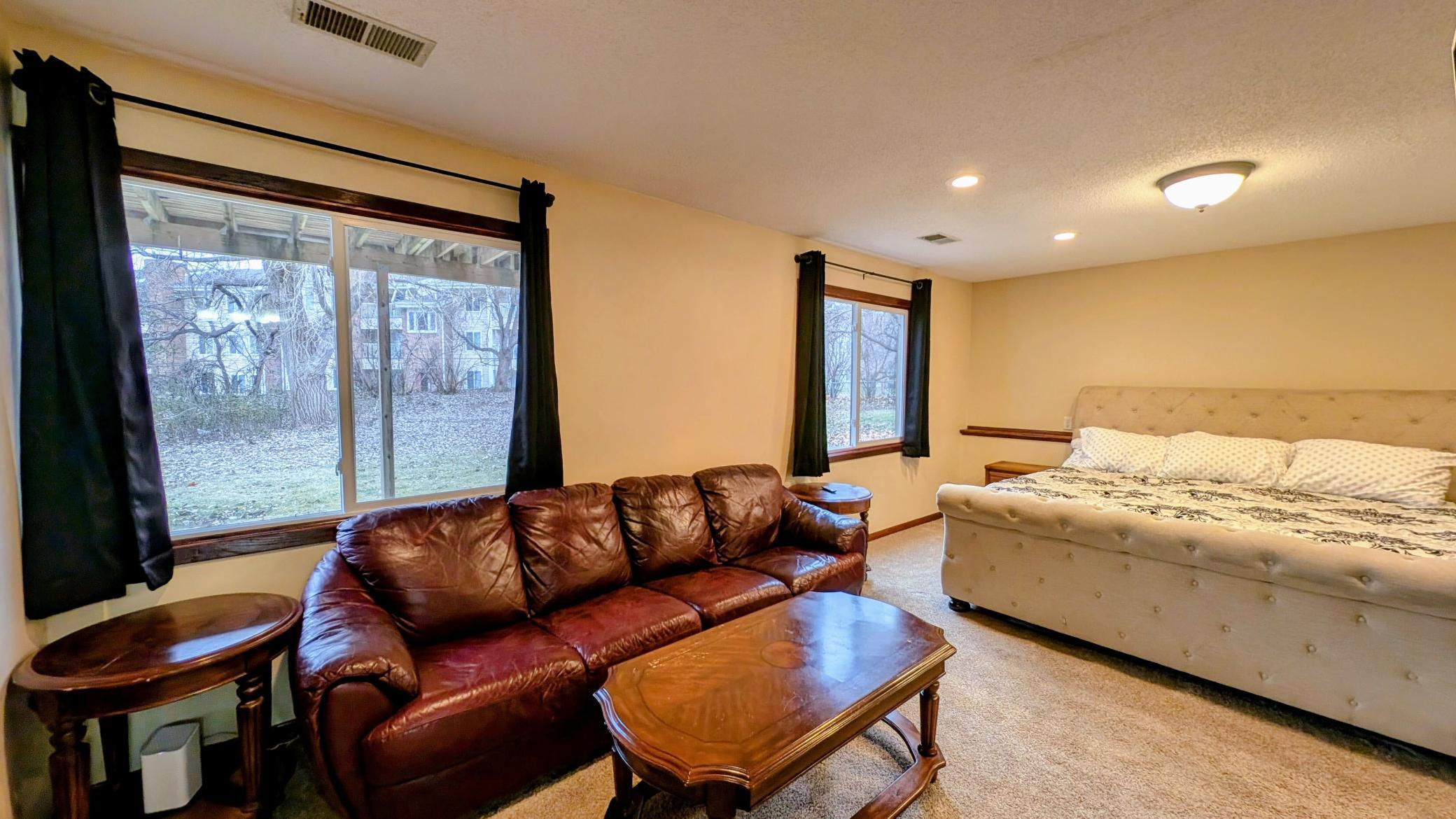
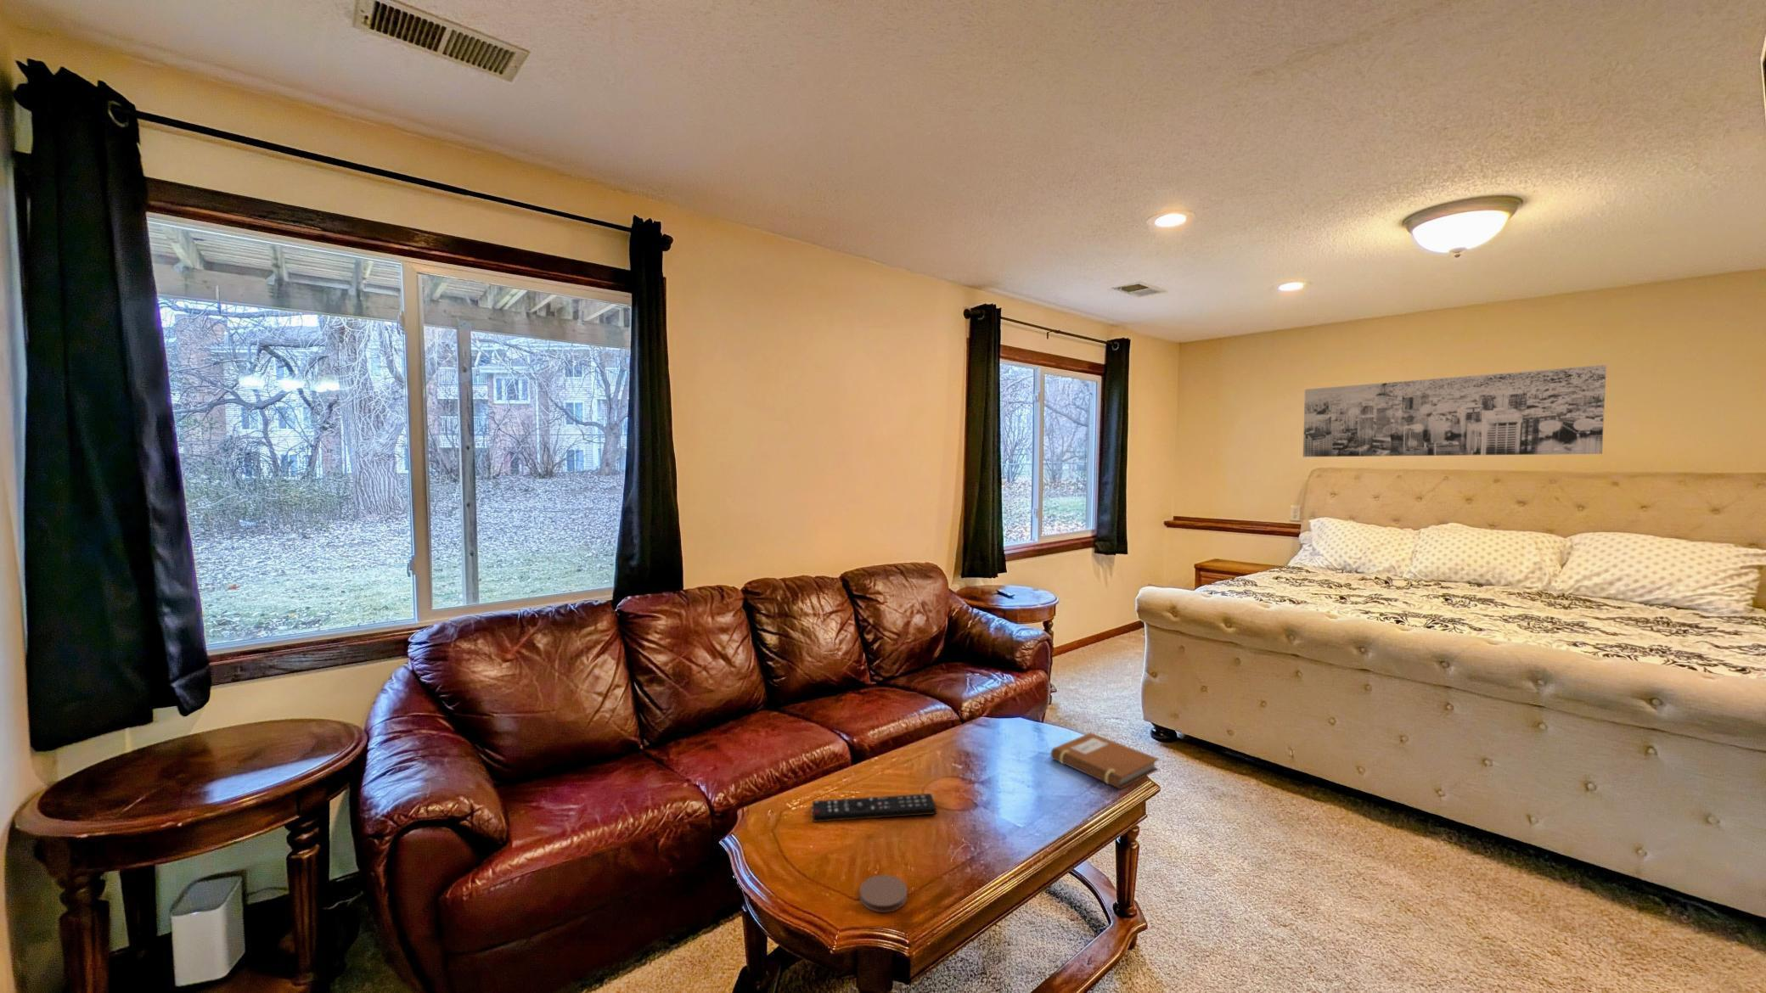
+ notebook [1050,731,1160,791]
+ remote control [810,793,938,823]
+ coaster [859,874,908,913]
+ wall art [1303,364,1607,457]
